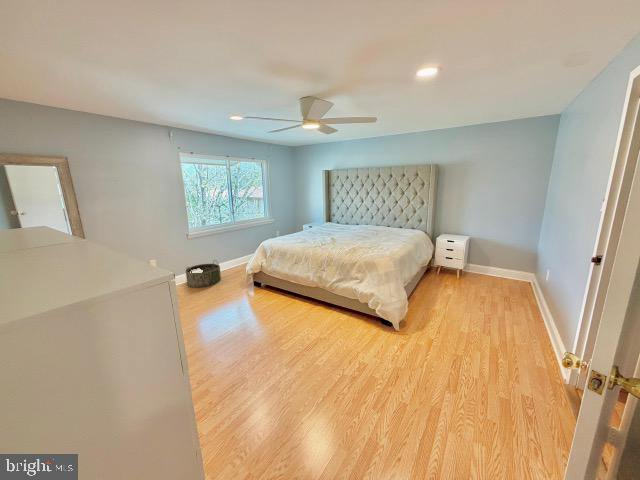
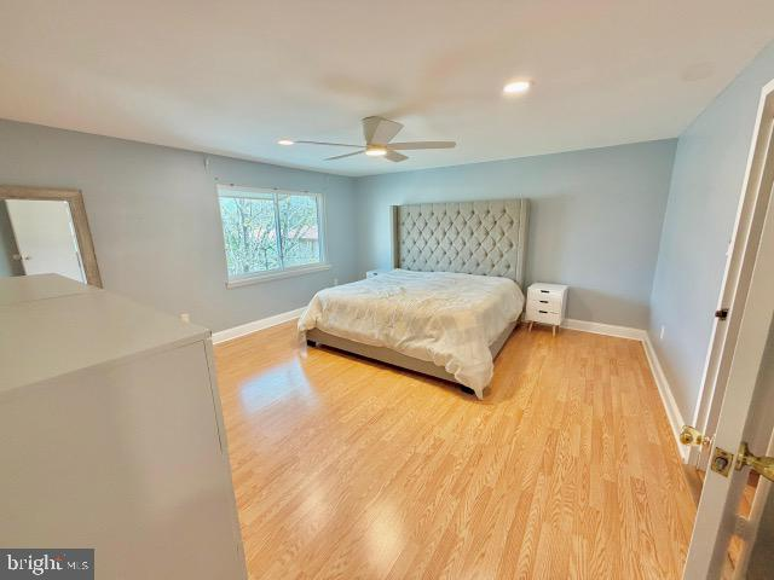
- basket [185,259,222,288]
